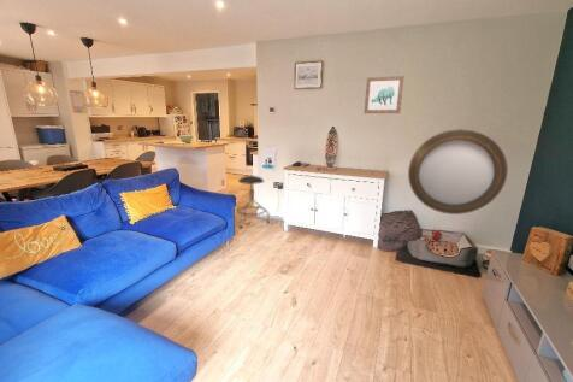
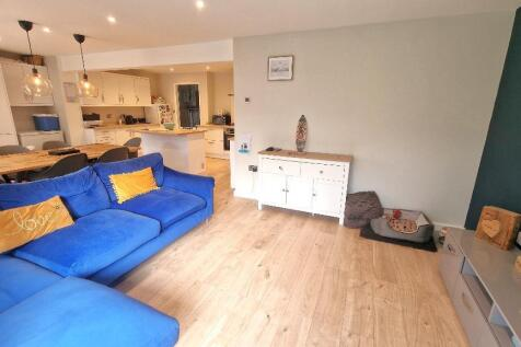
- home mirror [407,128,509,216]
- stool [236,175,271,229]
- wall art [364,75,404,114]
